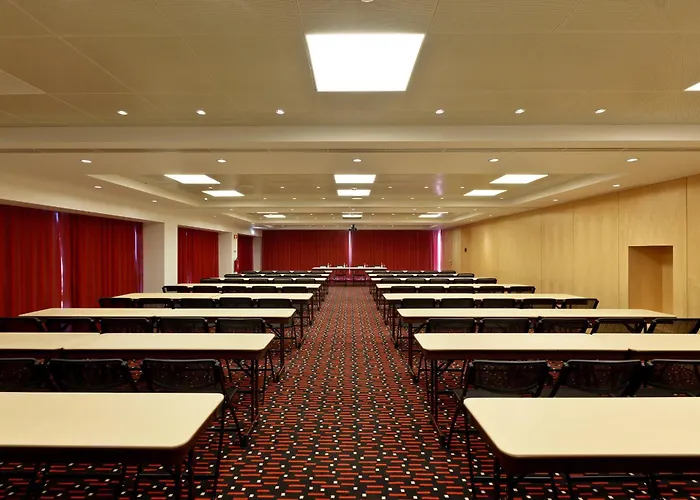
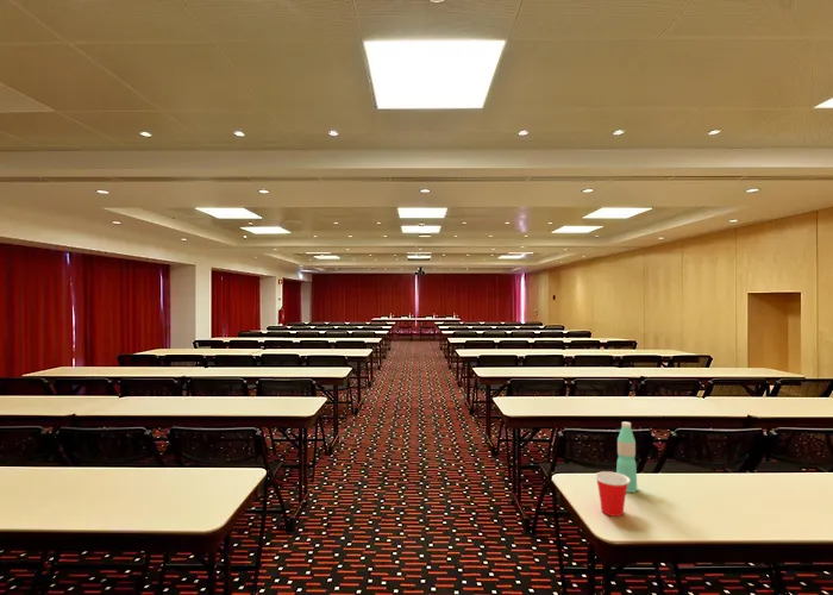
+ cup [594,470,630,518]
+ water bottle [615,421,639,494]
